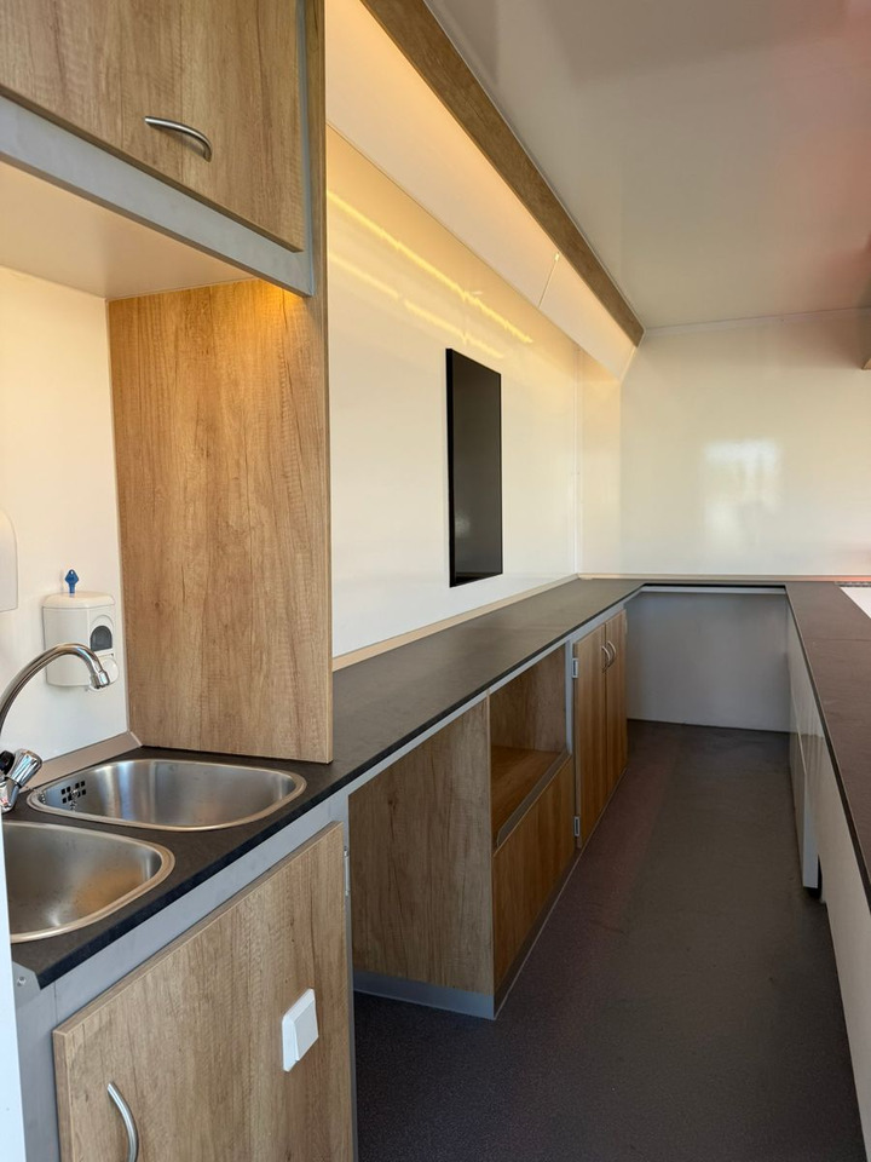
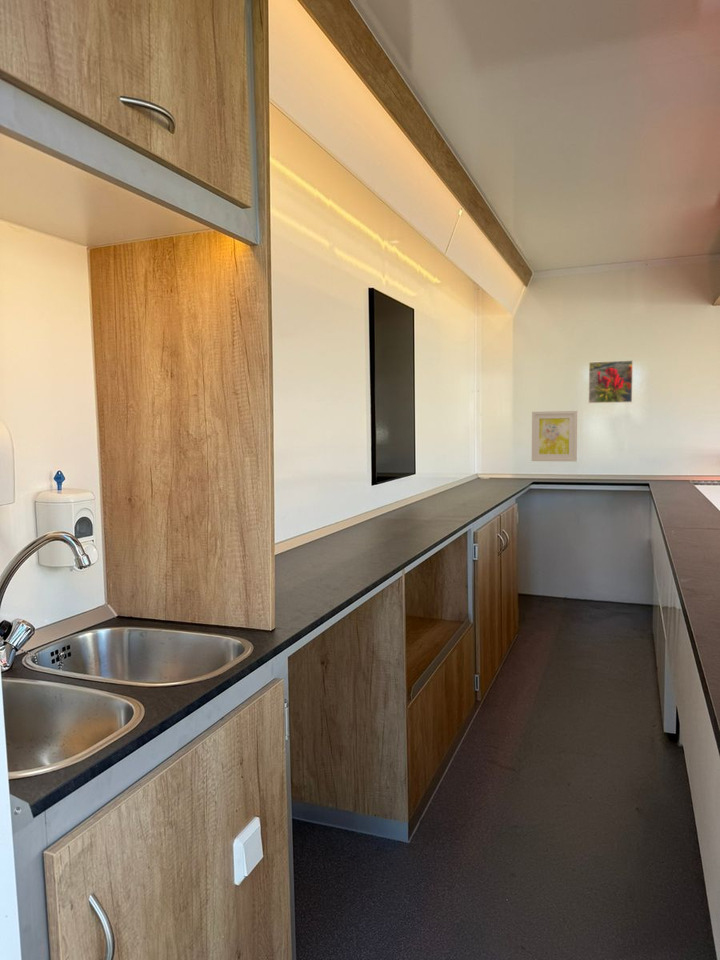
+ wall art [531,410,578,462]
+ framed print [587,359,634,404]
